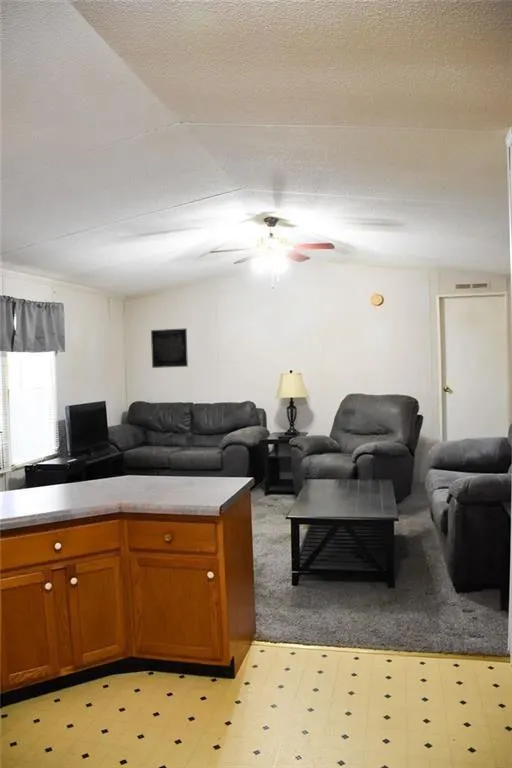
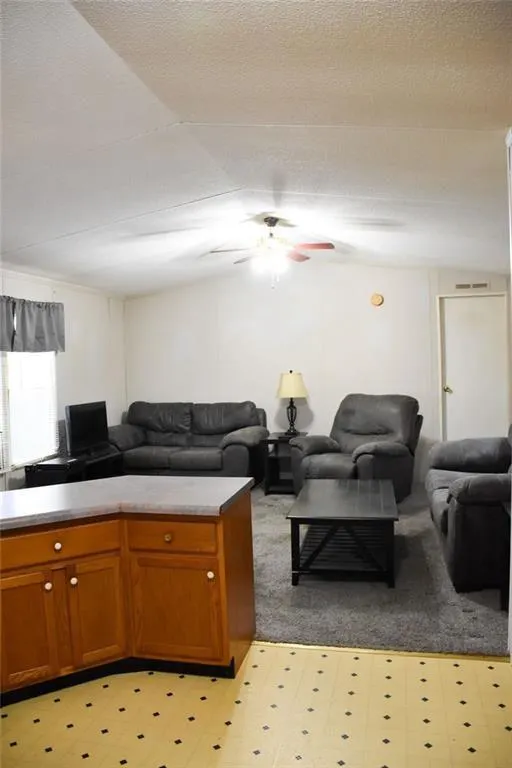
- wall art [150,327,189,369]
